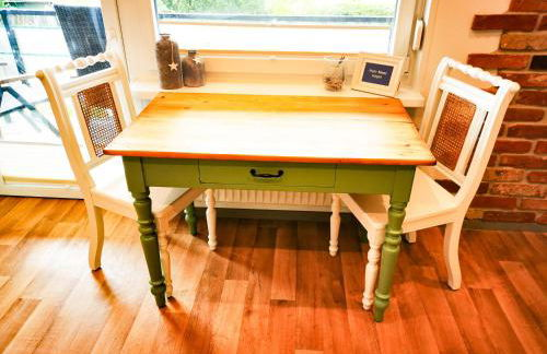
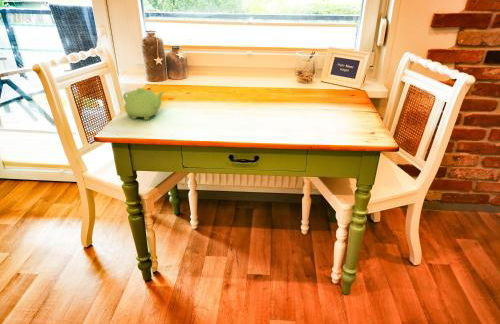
+ teapot [122,87,165,121]
